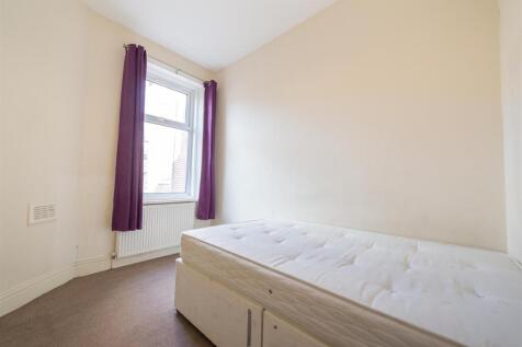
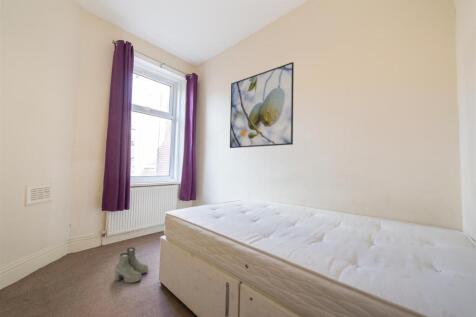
+ boots [113,246,149,284]
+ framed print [229,61,295,149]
